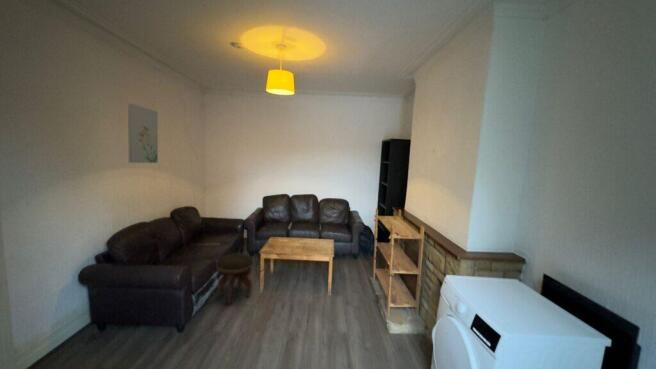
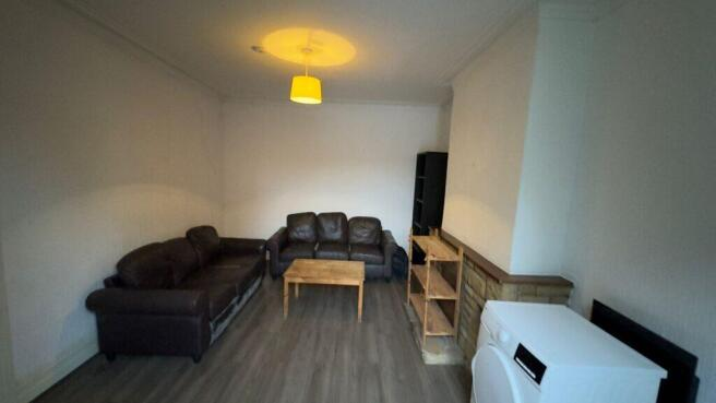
- footstool [216,252,254,305]
- wall art [127,103,159,164]
